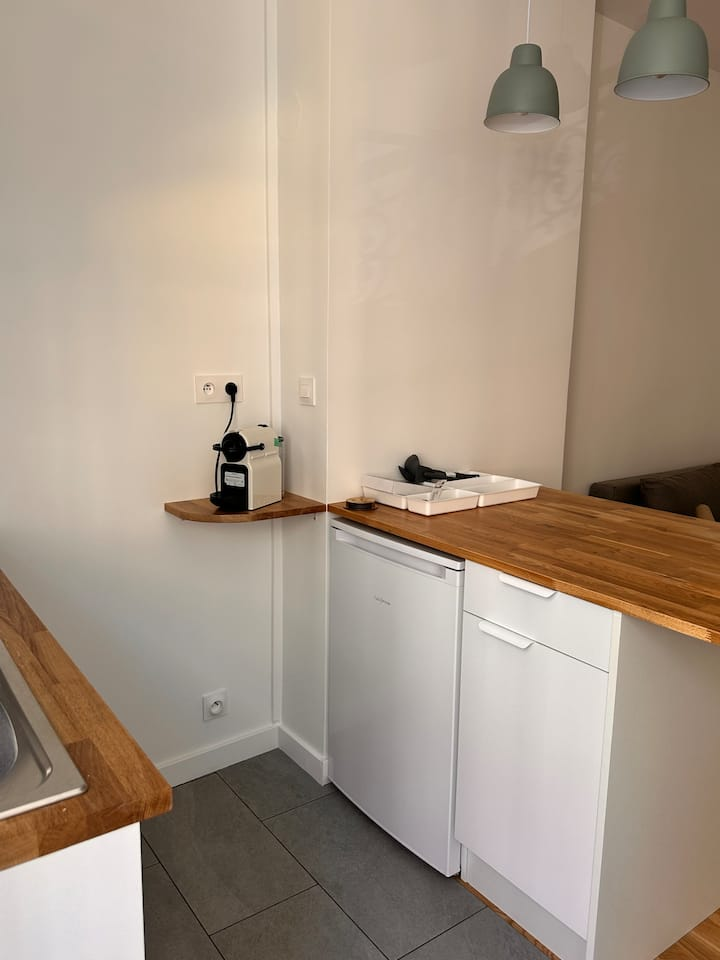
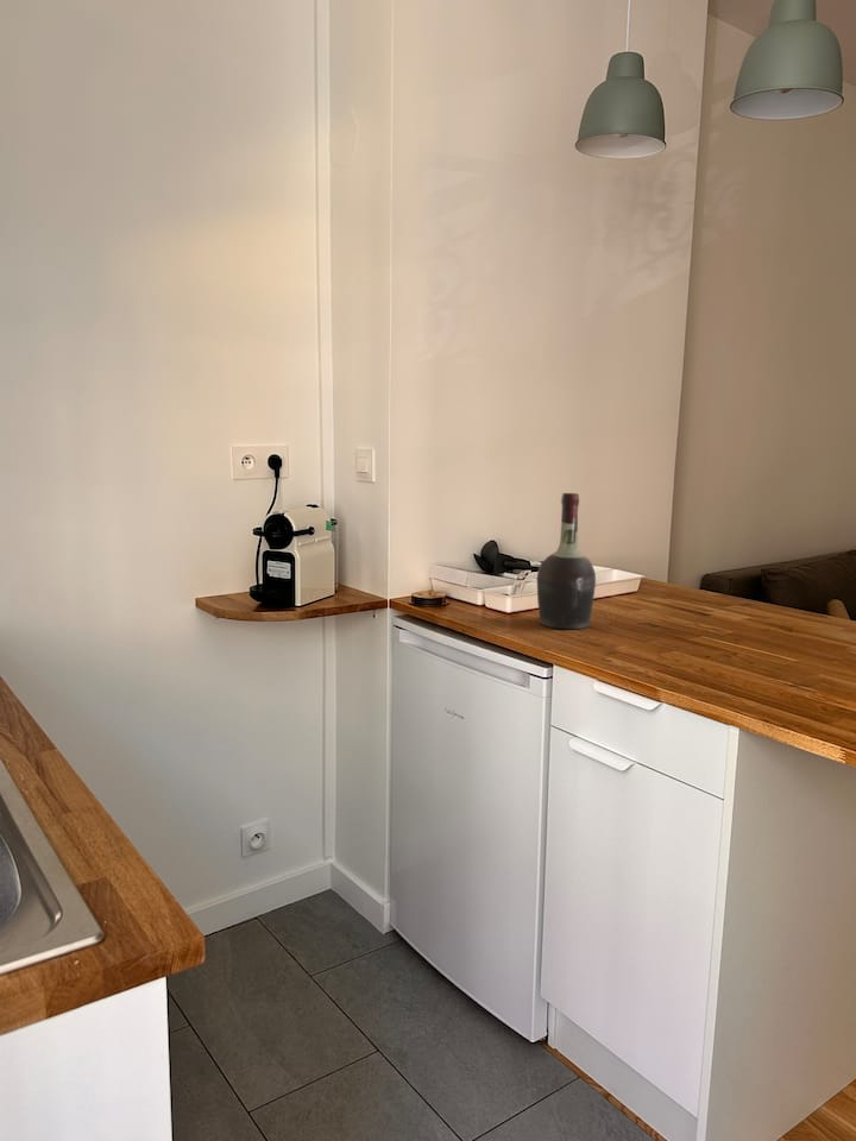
+ cognac bottle [535,492,597,630]
